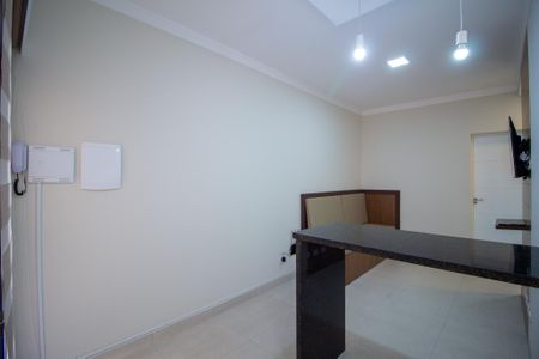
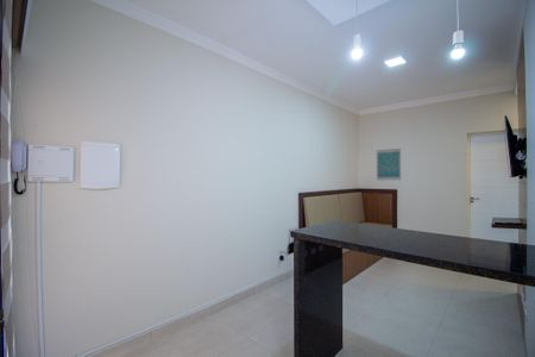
+ wall art [376,148,402,181]
